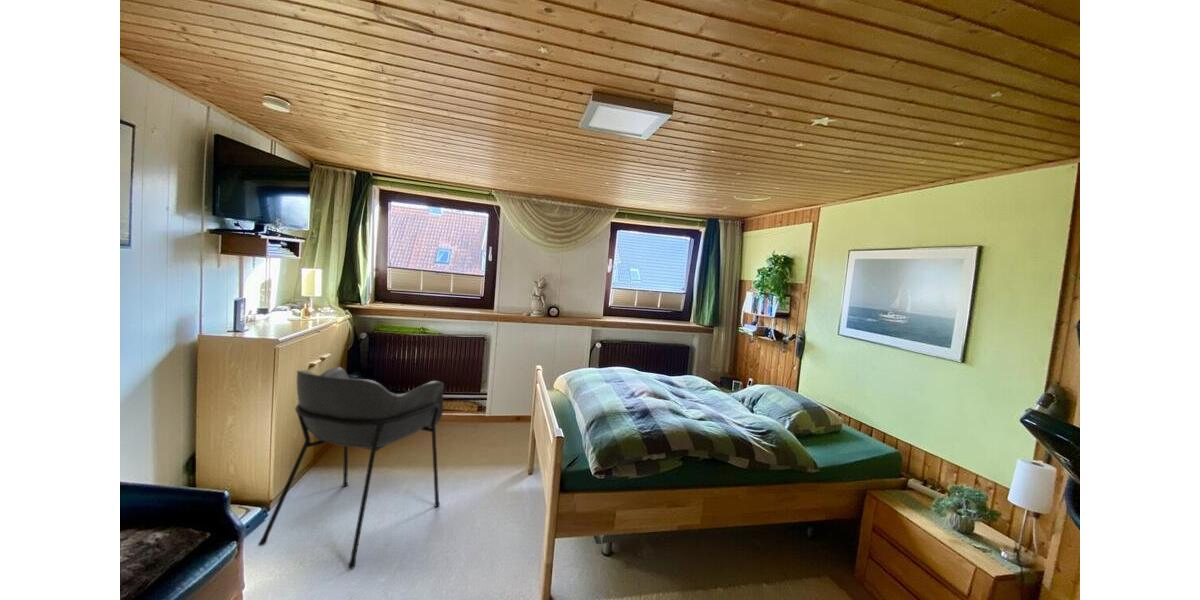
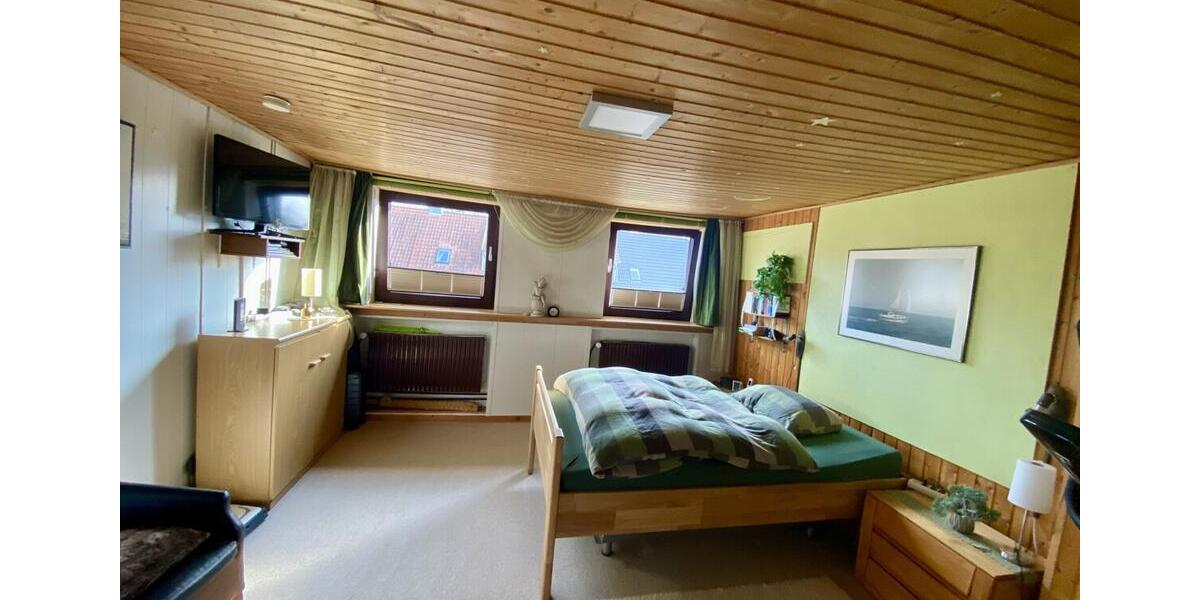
- armchair [257,366,445,570]
